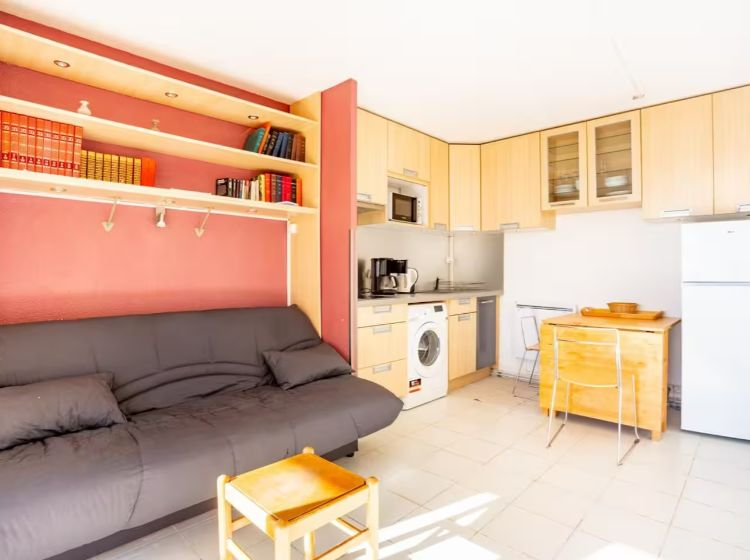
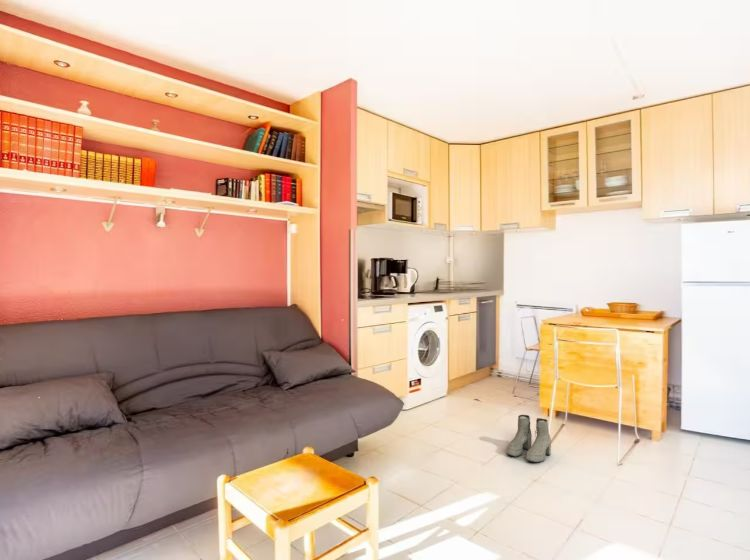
+ boots [506,414,552,463]
